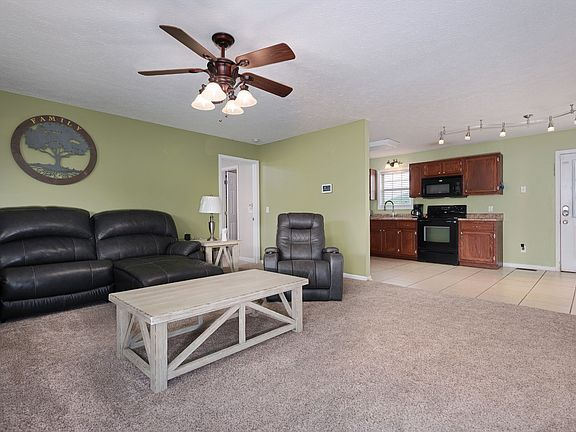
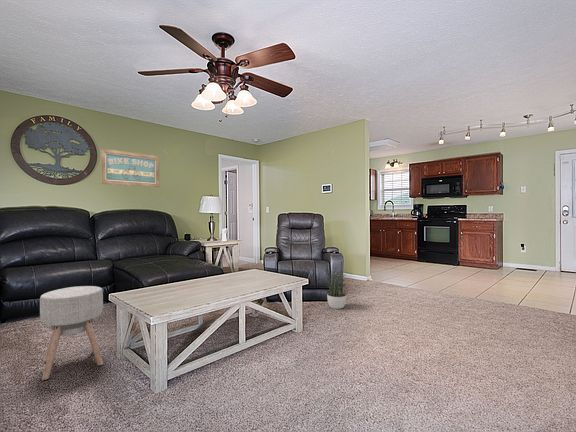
+ wall art [100,148,160,188]
+ potted plant [324,270,347,310]
+ ottoman [39,285,104,381]
